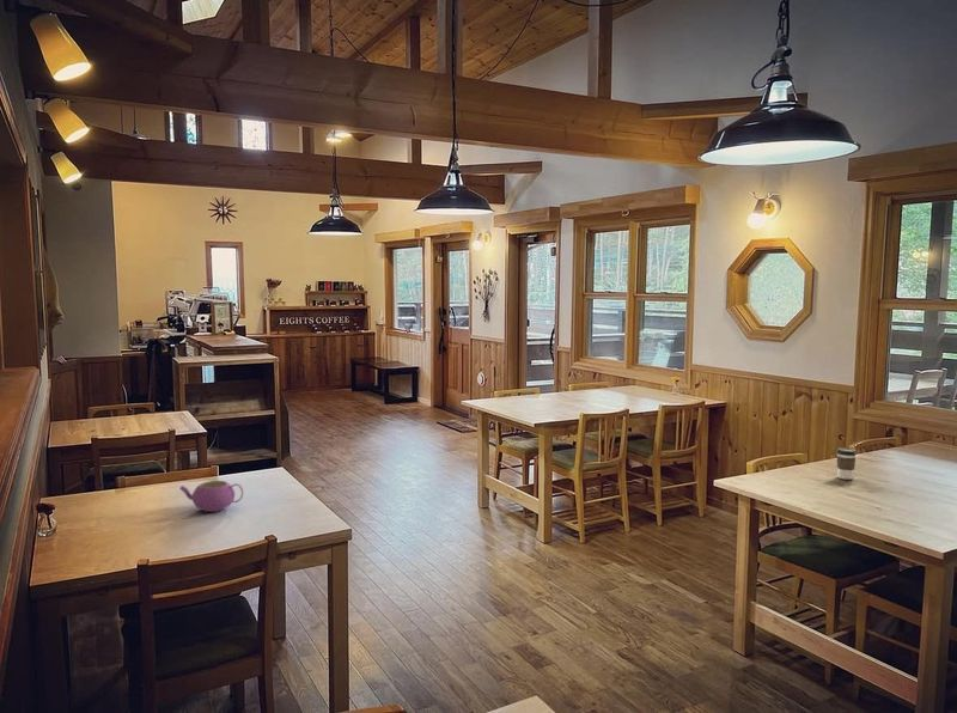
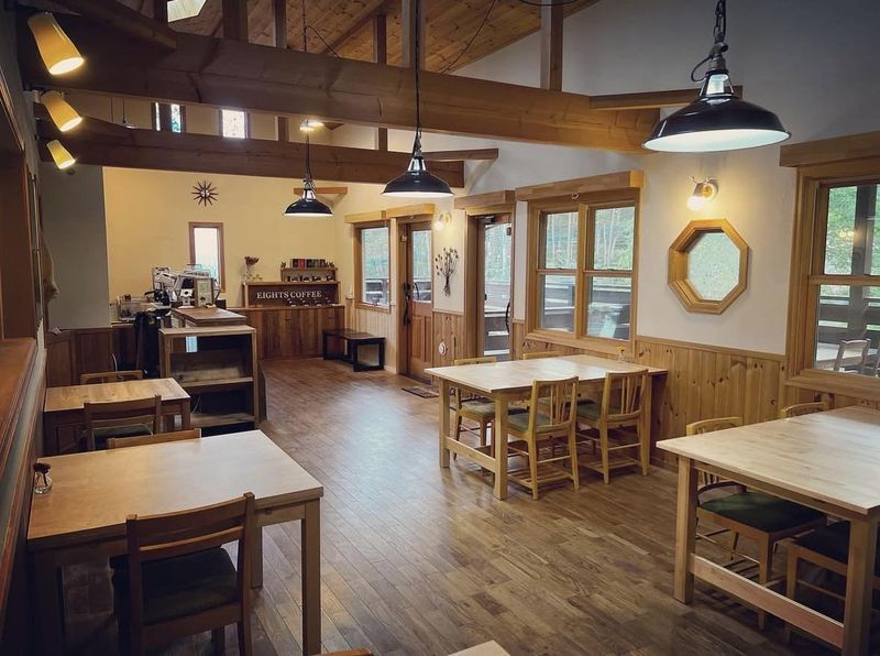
- teapot [178,480,244,513]
- coffee cup [835,446,858,481]
